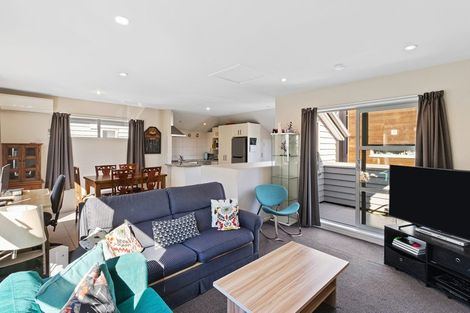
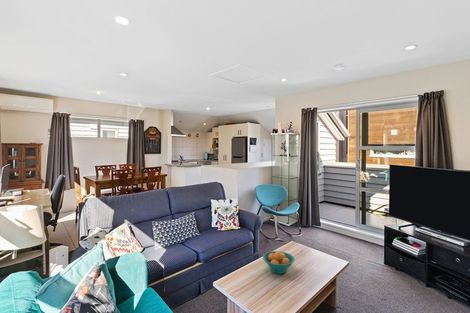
+ fruit bowl [262,250,296,275]
